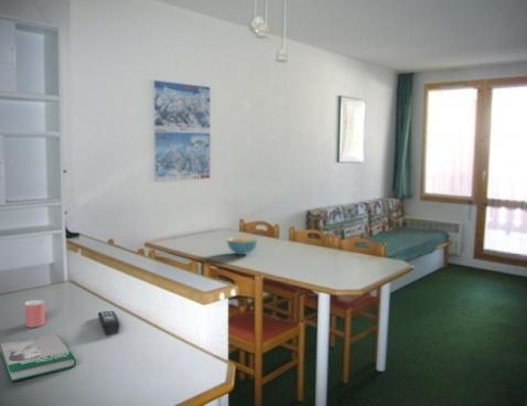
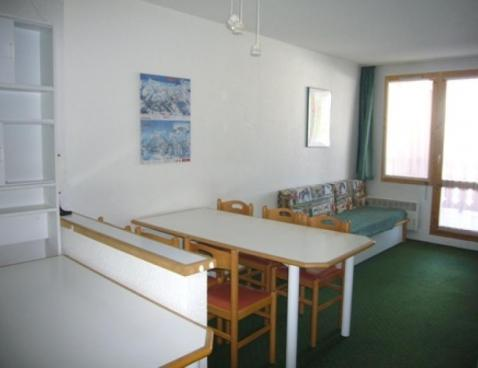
- remote control [97,310,121,335]
- cup [24,299,45,329]
- book [0,332,77,383]
- cereal bowl [226,236,258,256]
